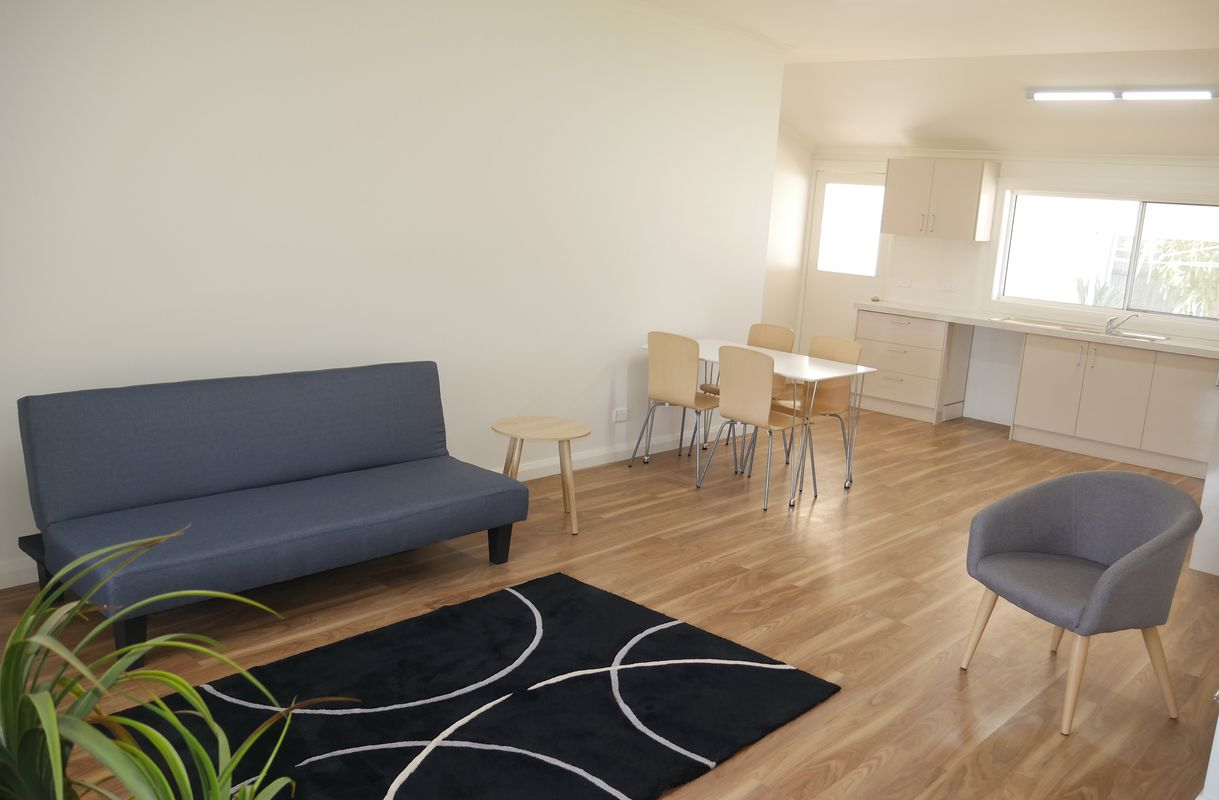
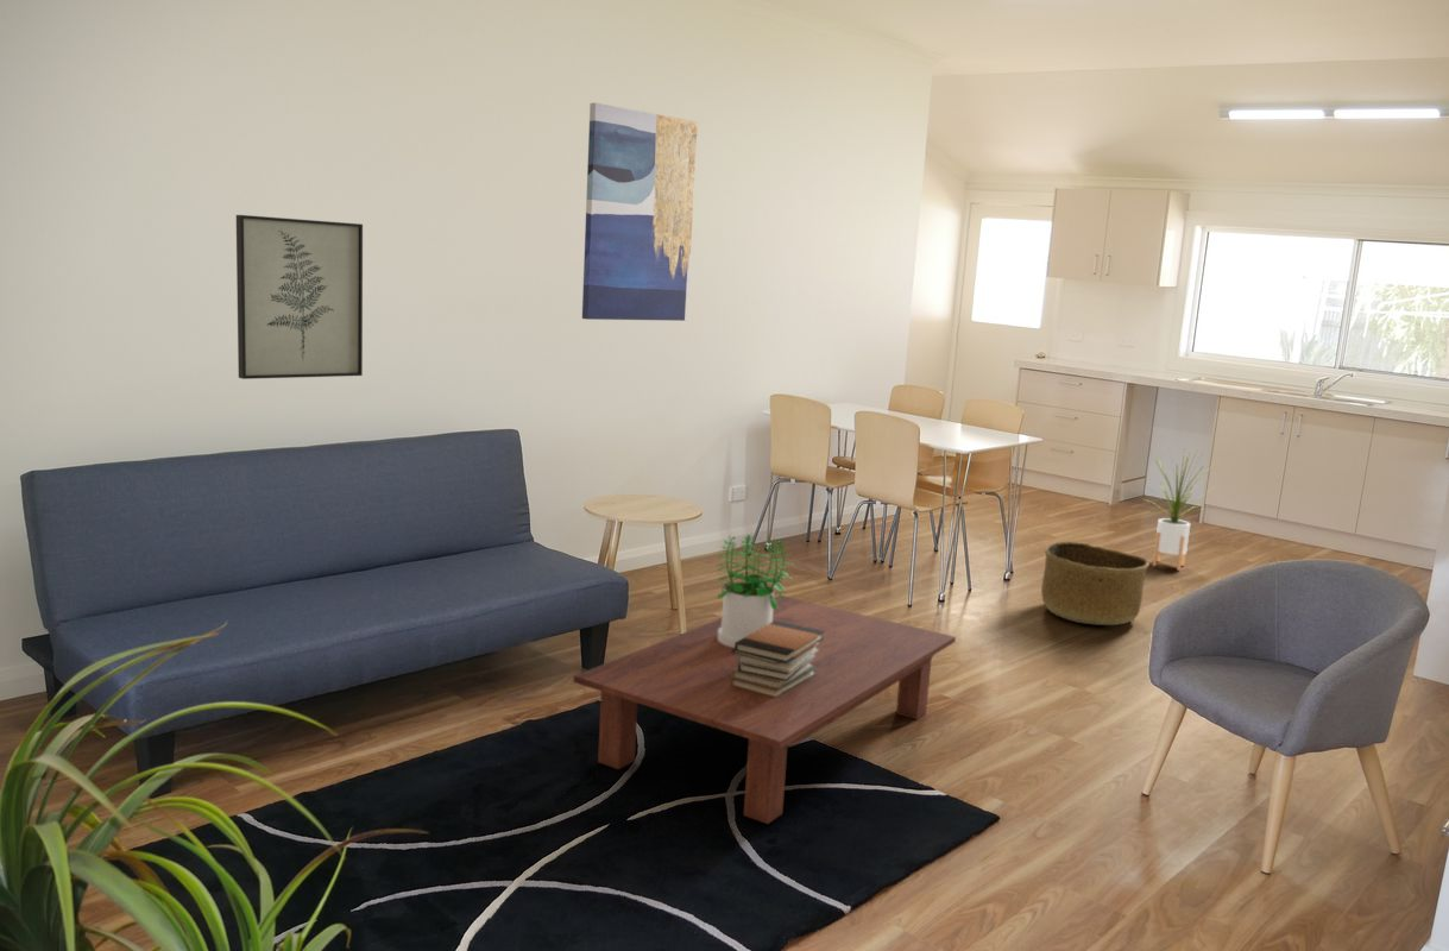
+ coffee table [572,594,957,825]
+ basket [1040,541,1151,626]
+ book stack [730,621,824,698]
+ potted plant [716,534,795,648]
+ wall art [581,102,699,322]
+ house plant [1144,446,1218,572]
+ wall art [235,214,364,380]
